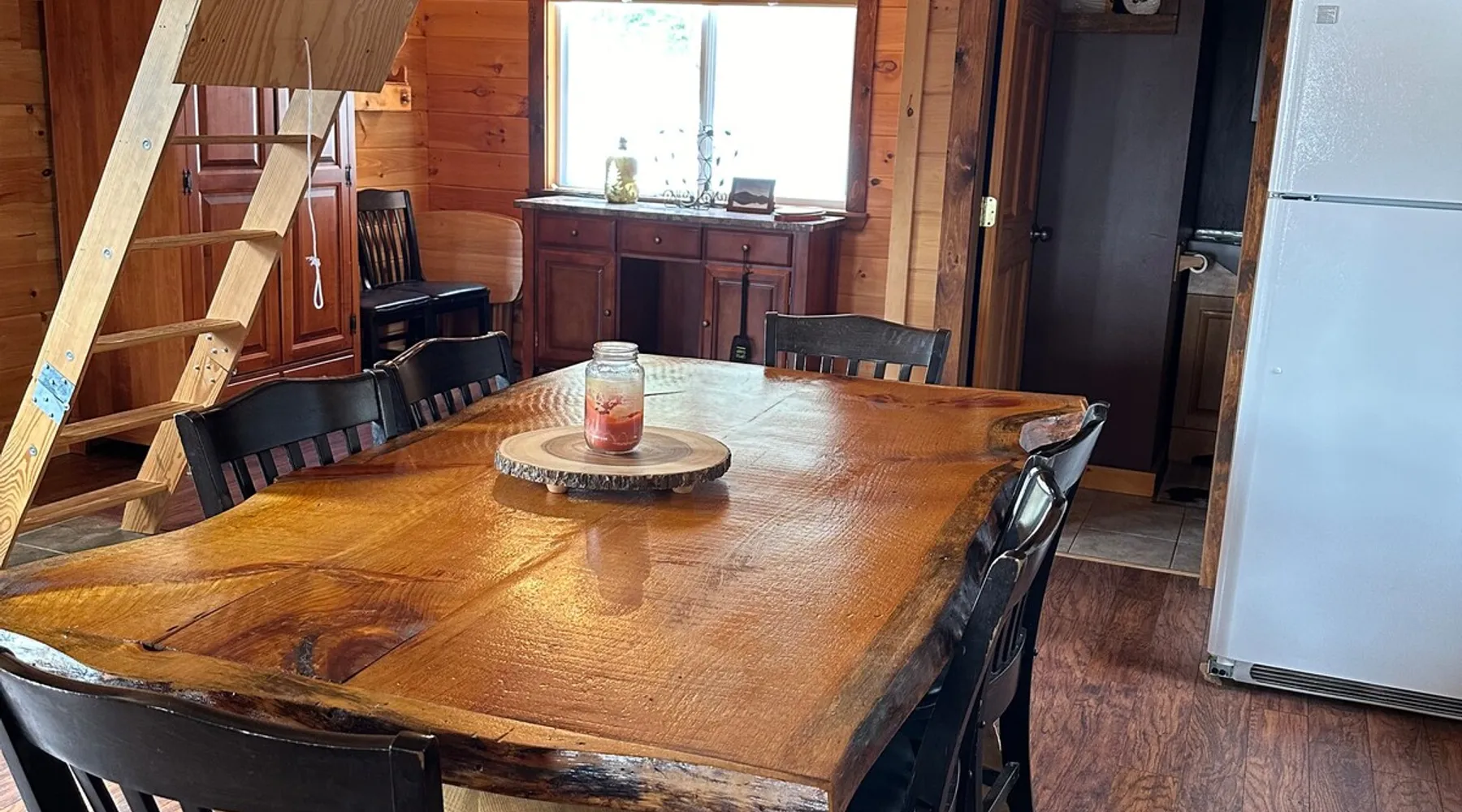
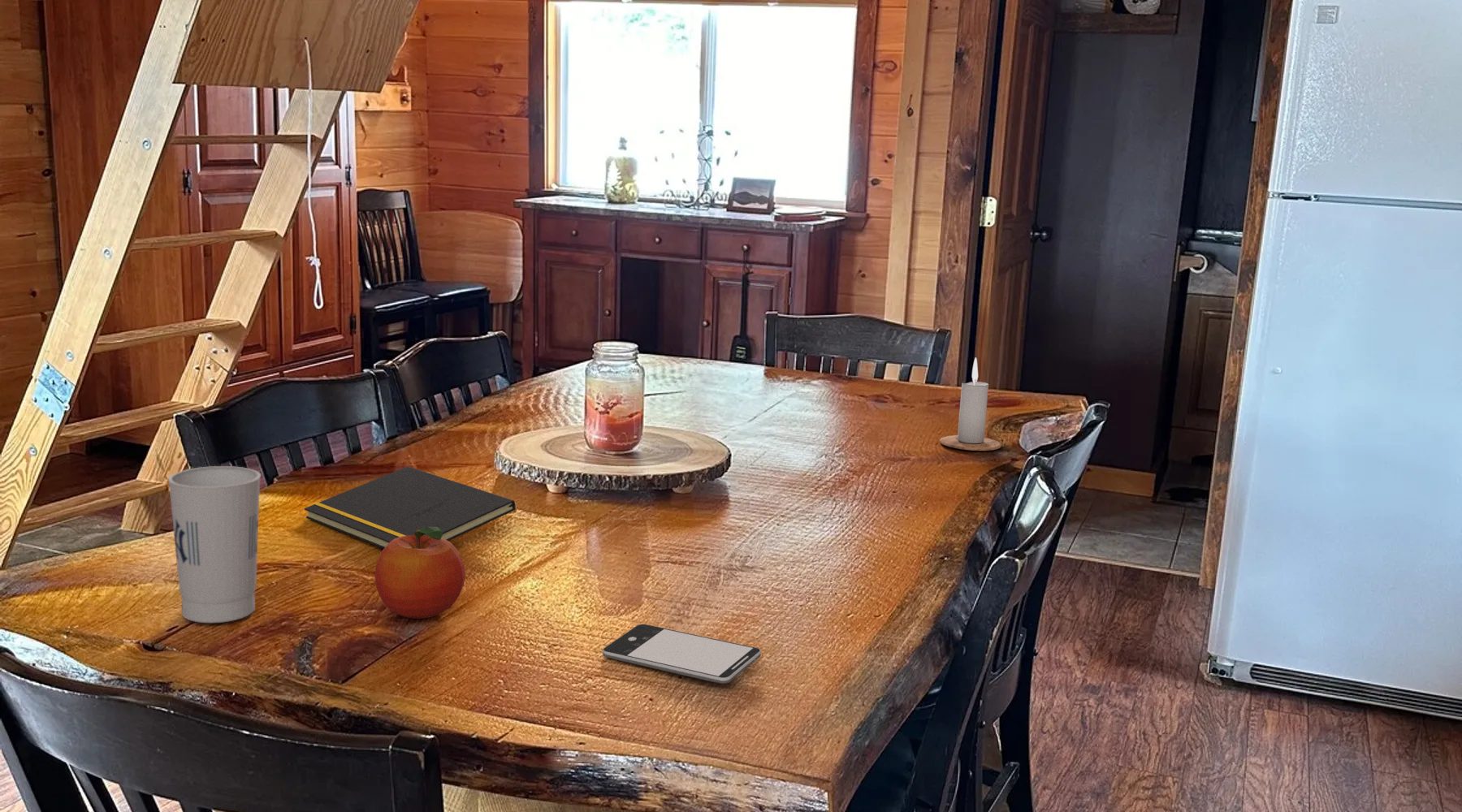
+ fruit [374,526,466,620]
+ candle [939,356,1002,451]
+ smartphone [602,624,762,685]
+ cup [167,465,262,624]
+ notepad [304,466,517,549]
